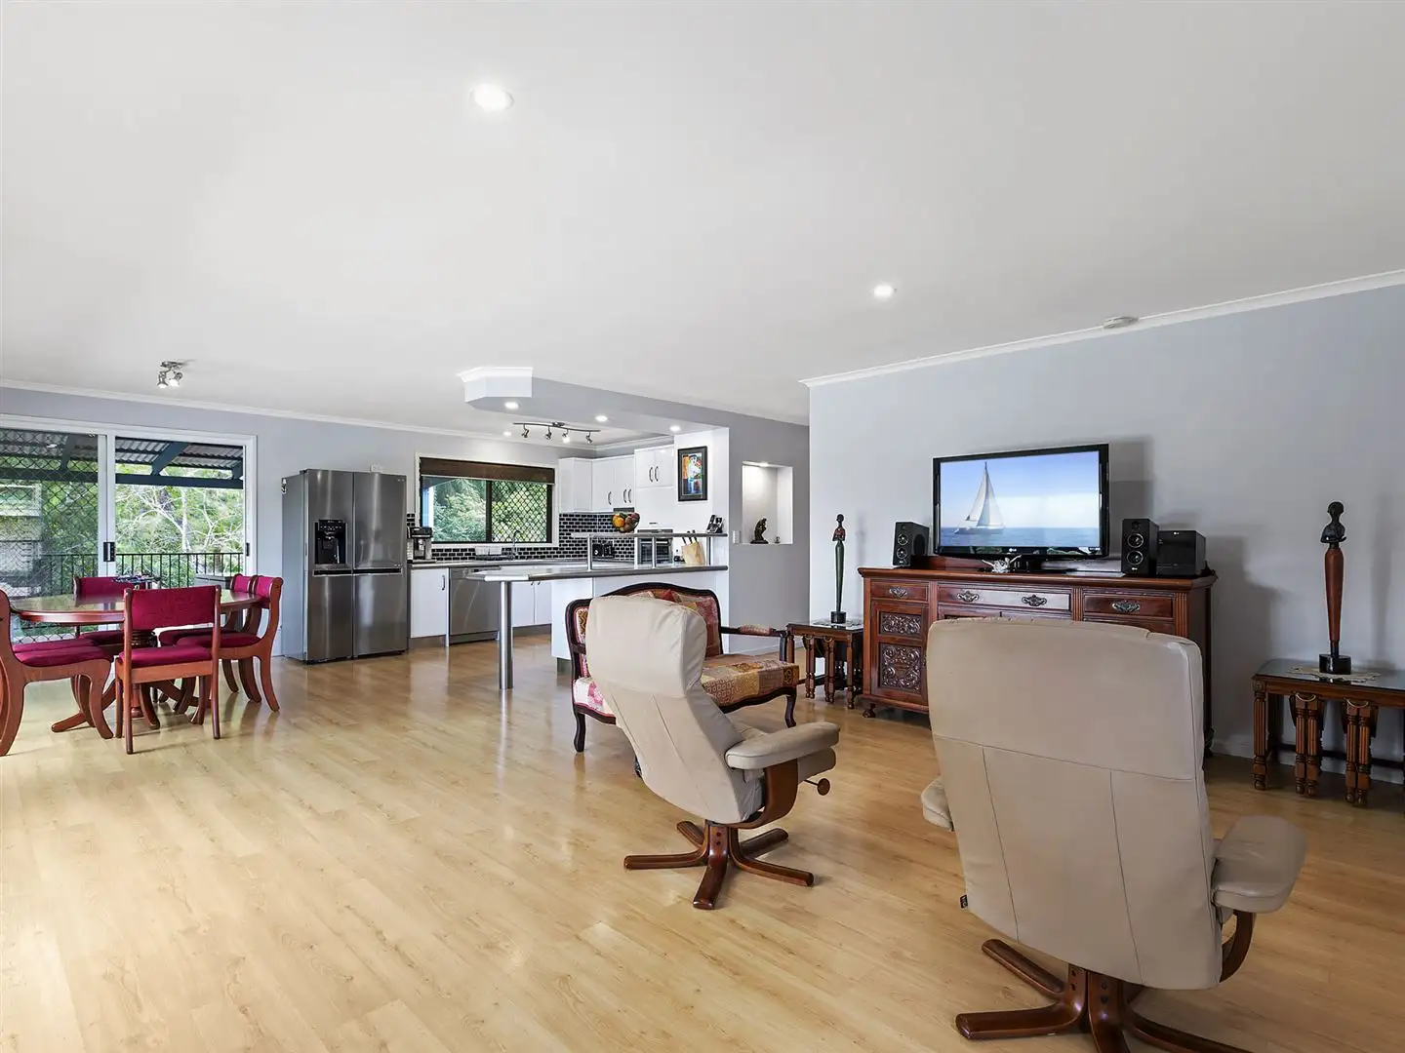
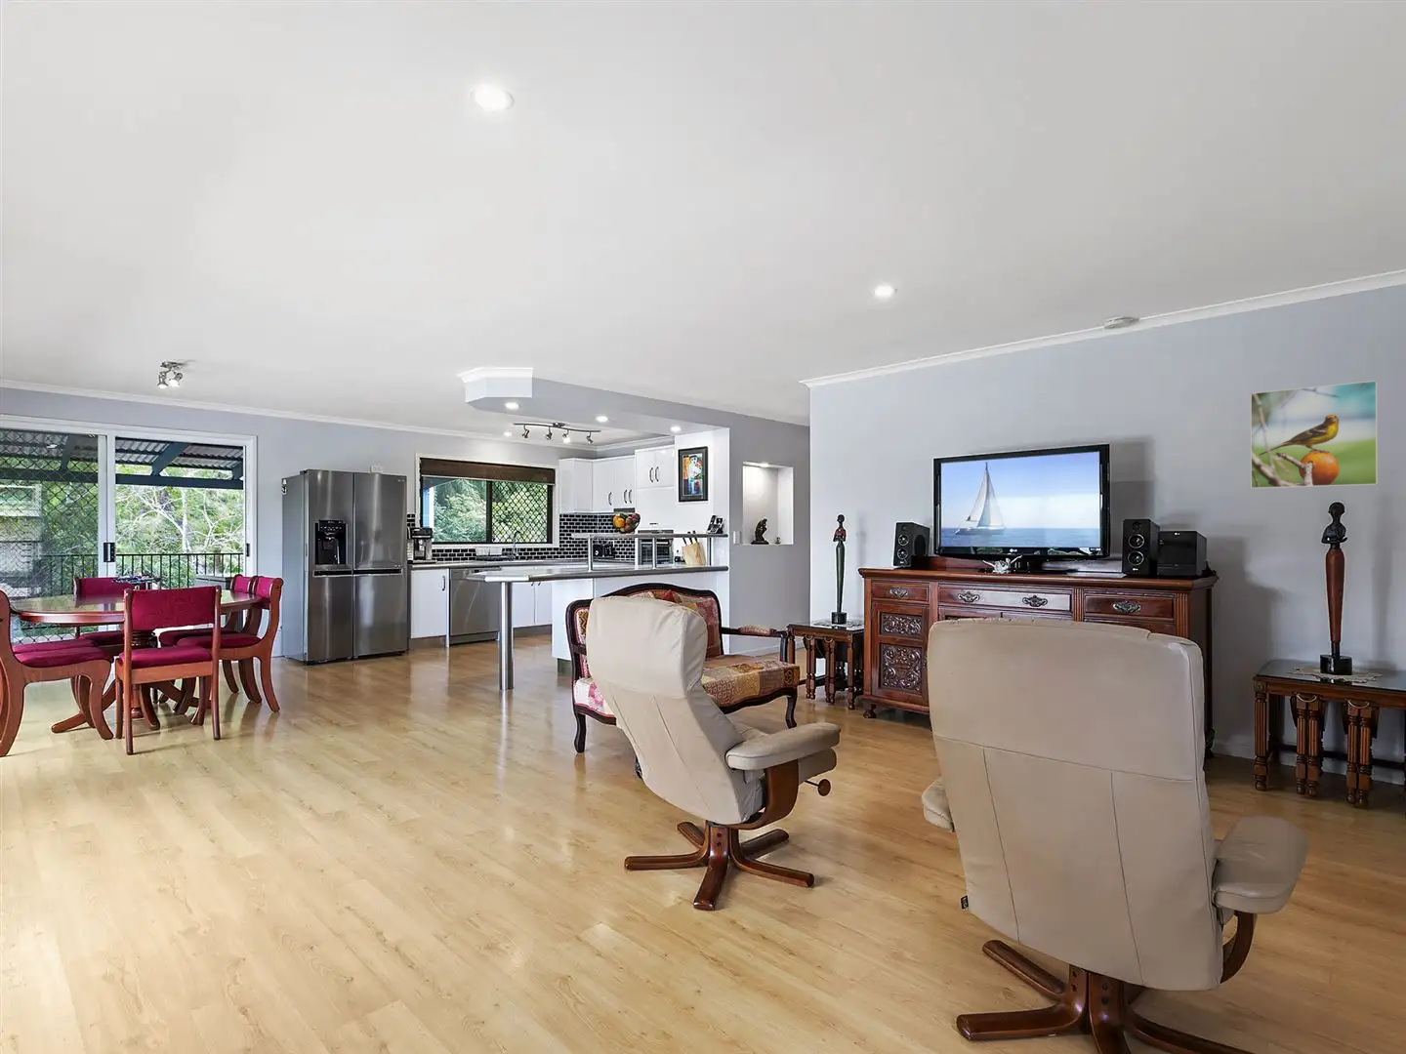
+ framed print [1250,380,1378,490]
